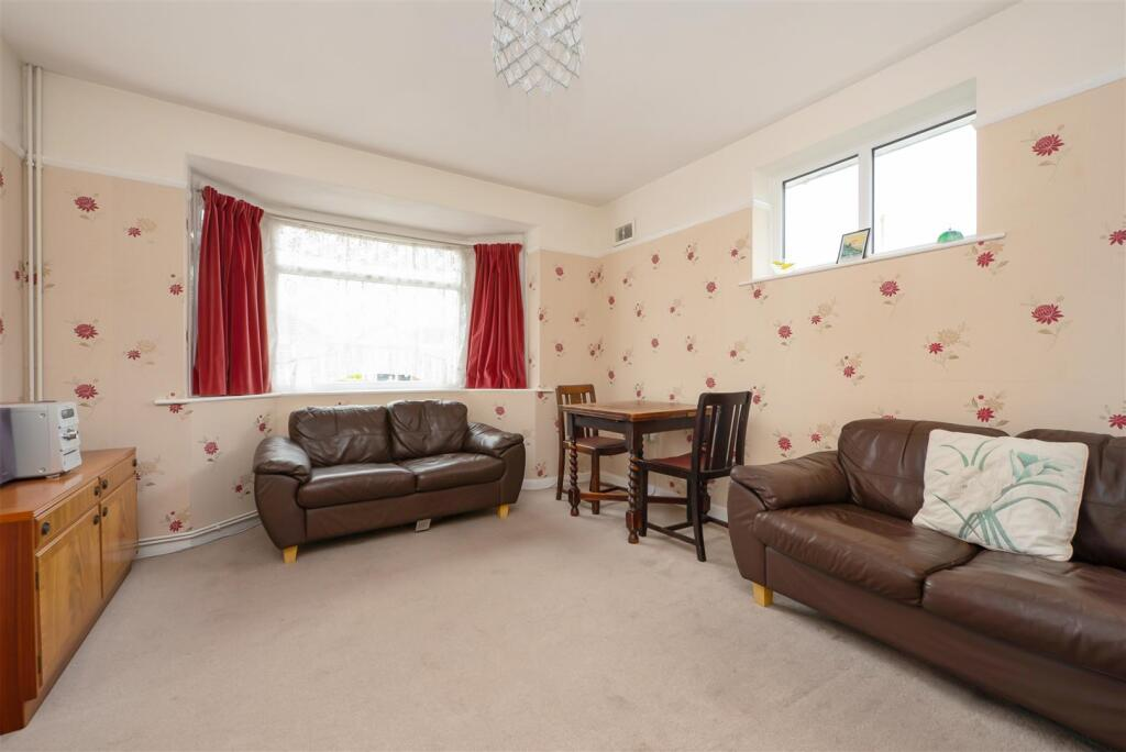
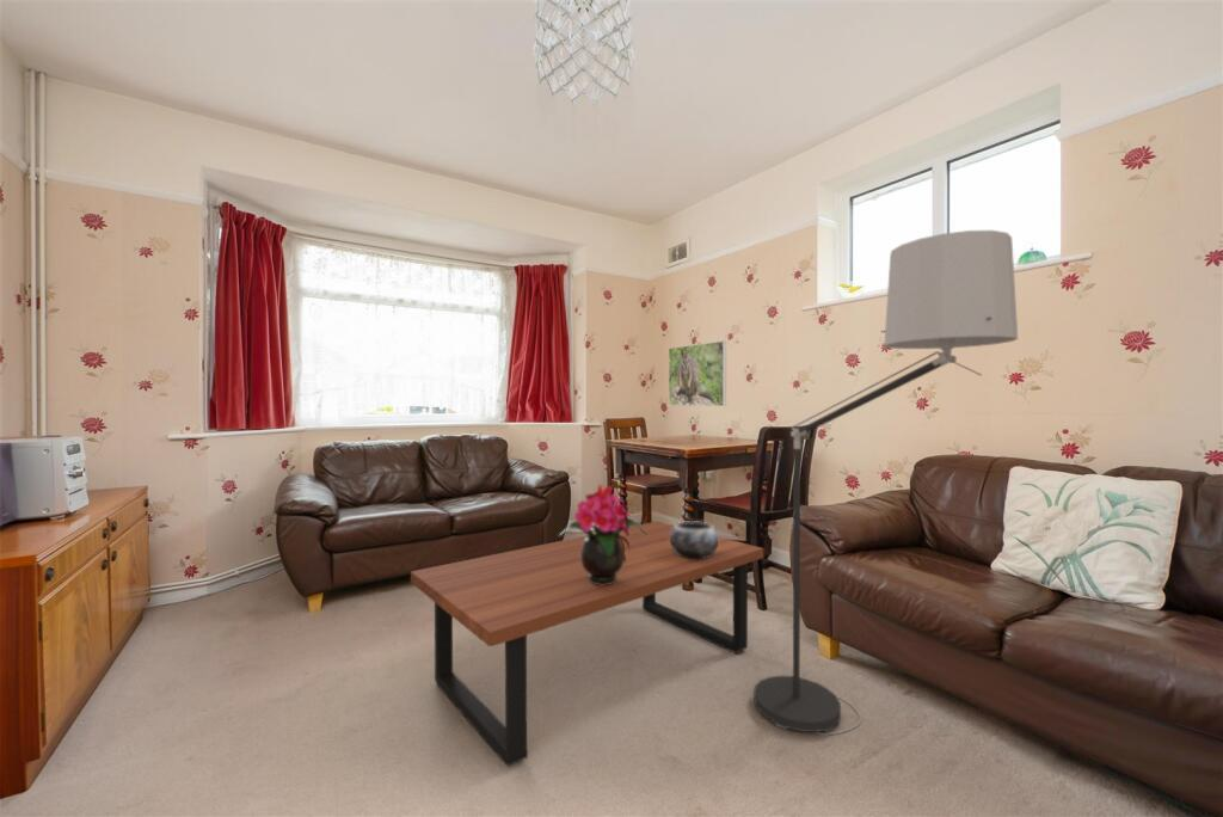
+ floor lamp [752,229,1019,736]
+ coffee table [410,520,764,767]
+ potted flower [557,484,647,585]
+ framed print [668,339,727,407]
+ decorative bowl [670,520,719,559]
